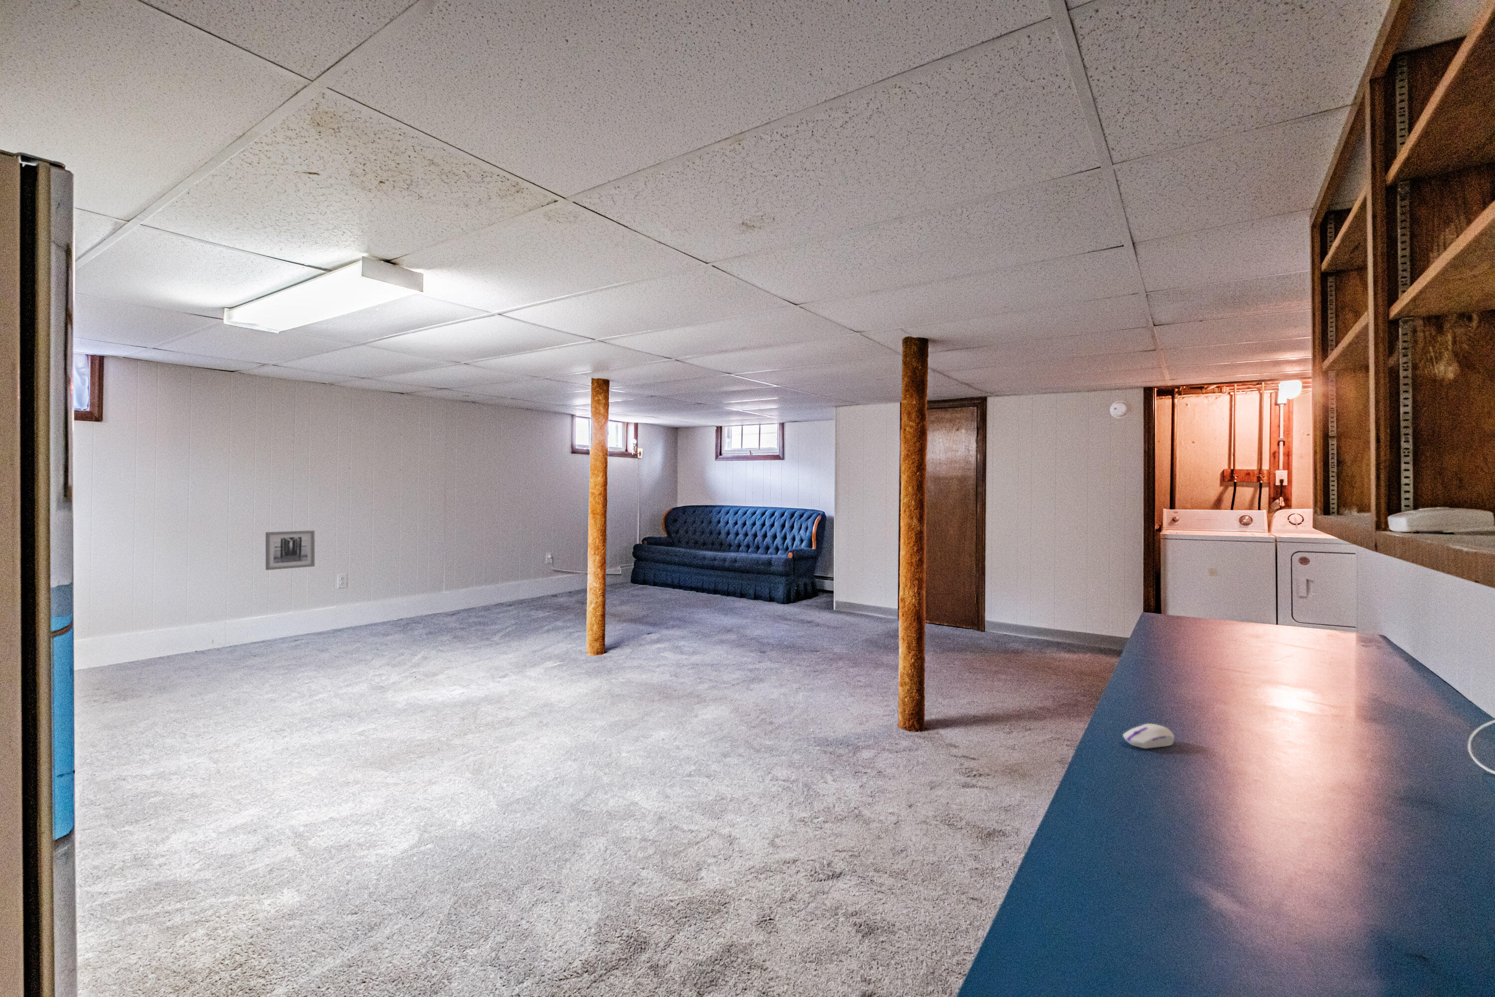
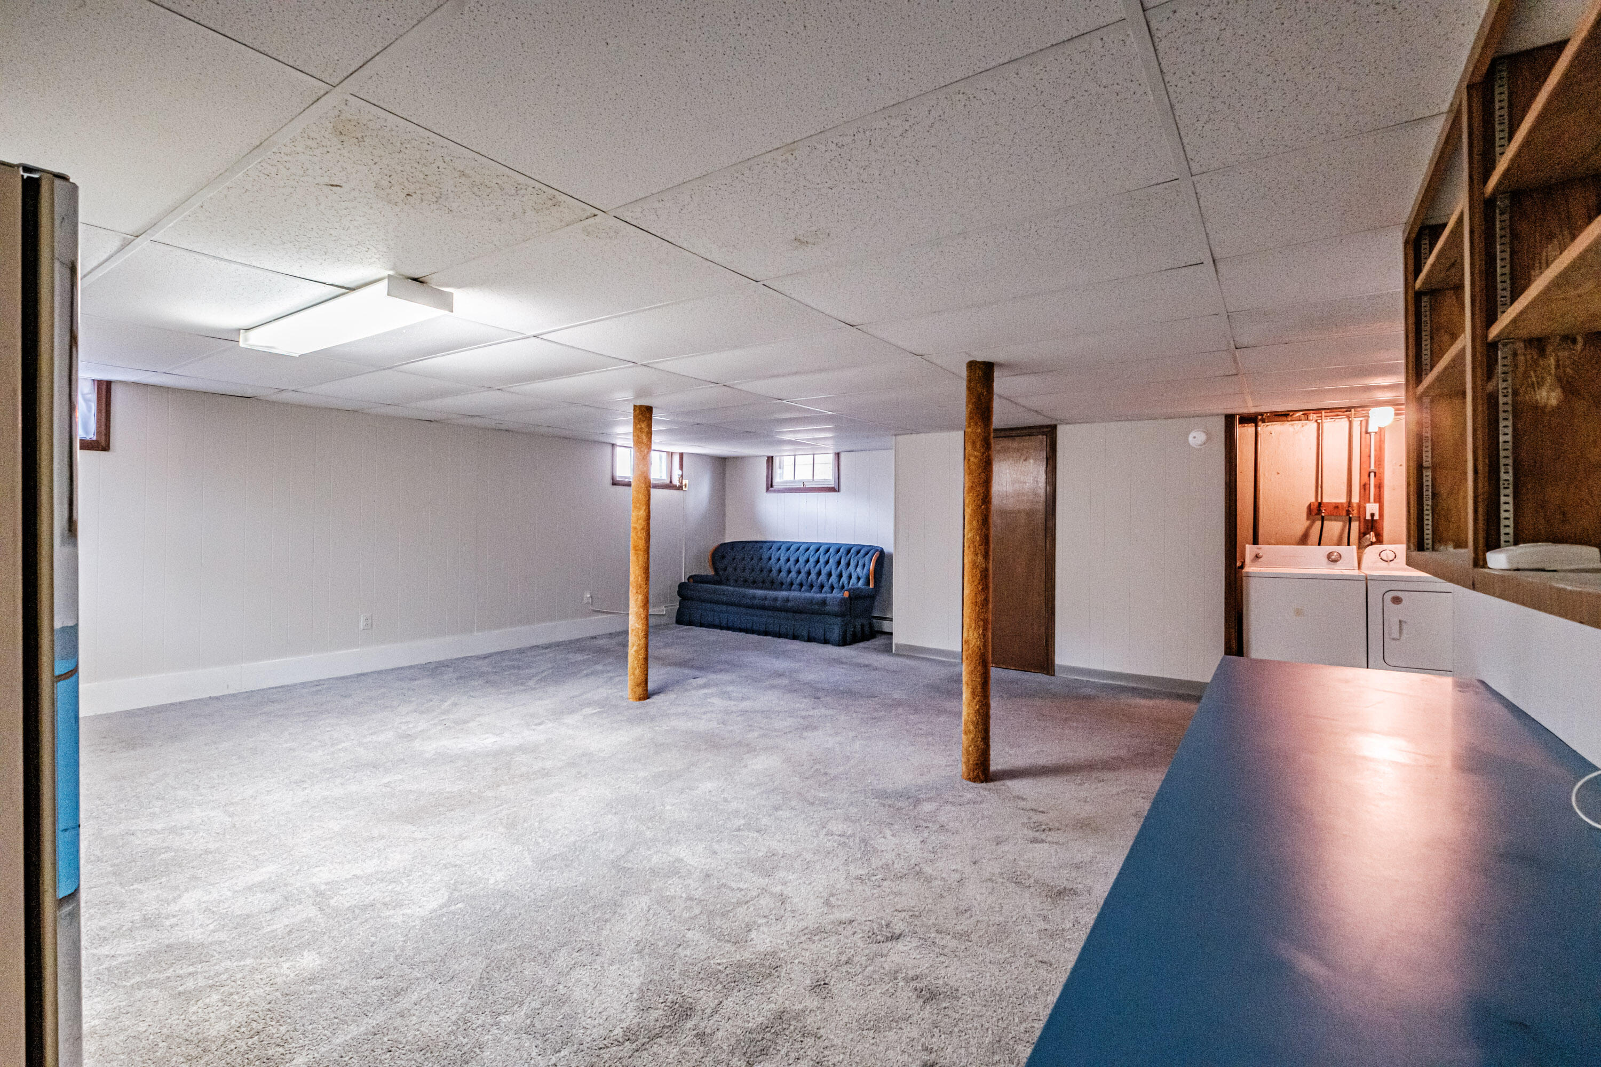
- computer mouse [1122,723,1175,749]
- wall art [265,530,316,571]
